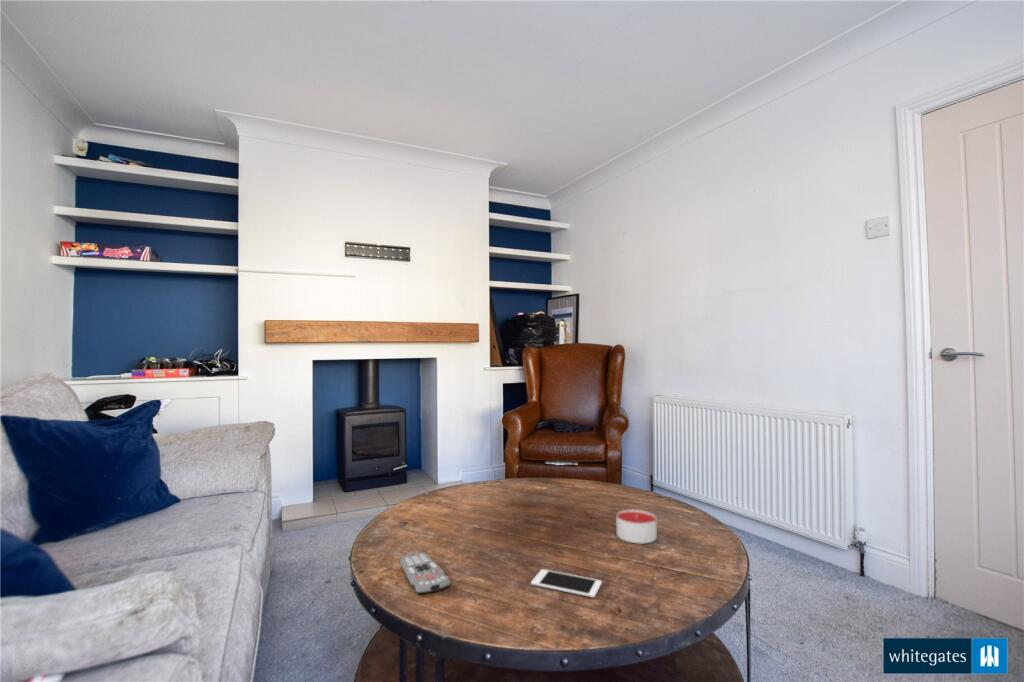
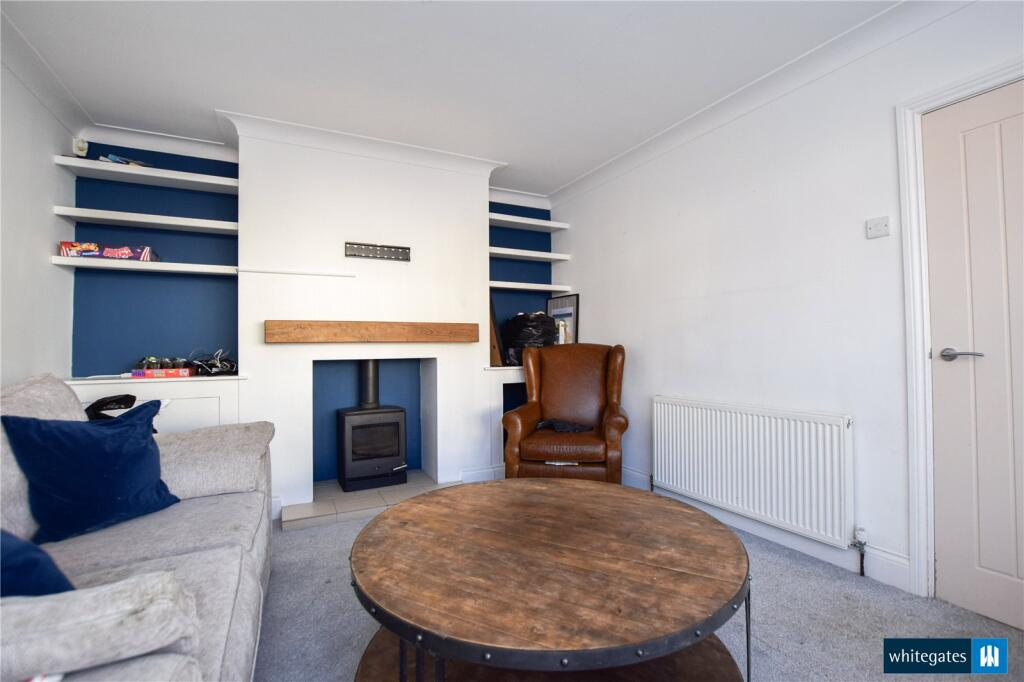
- candle [615,509,658,545]
- cell phone [530,568,603,599]
- remote control [399,552,451,595]
